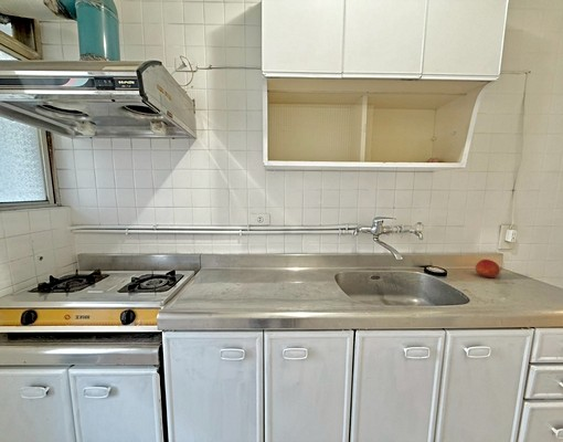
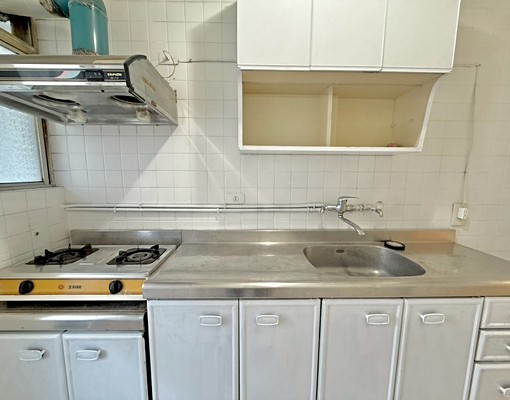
- fruit [475,259,501,278]
